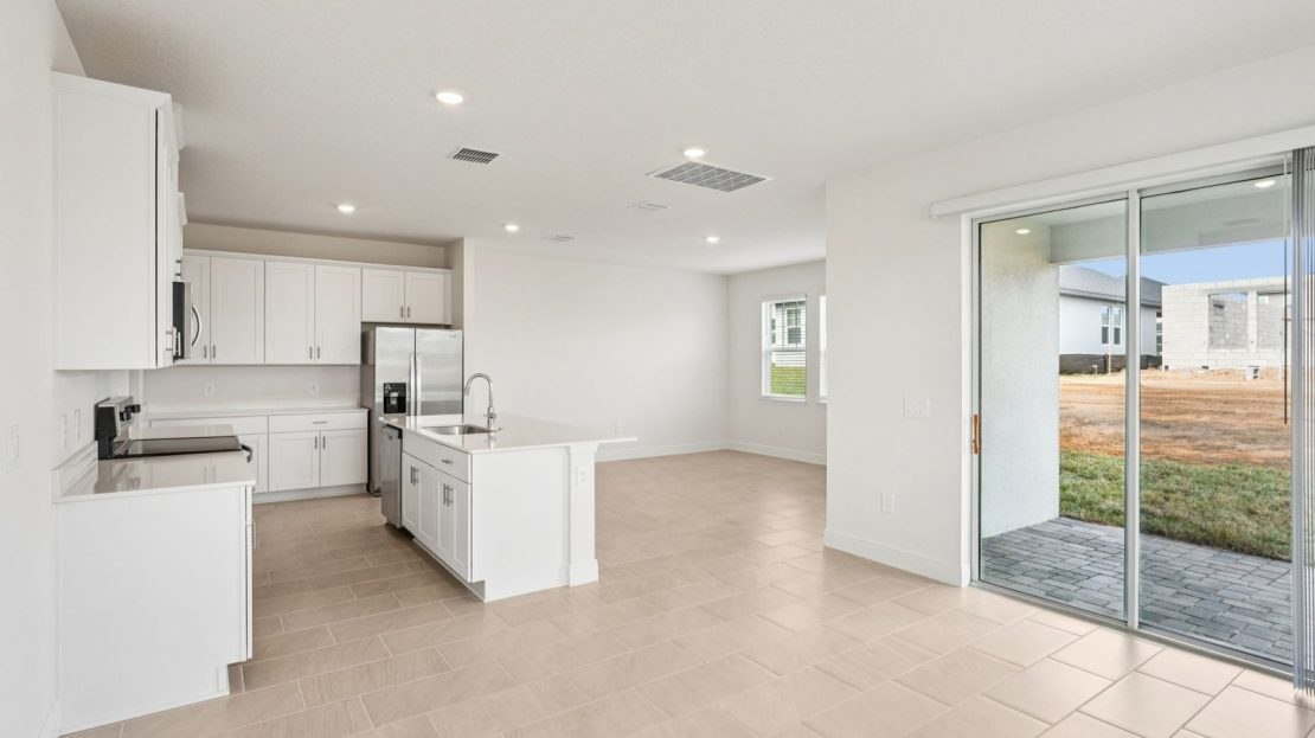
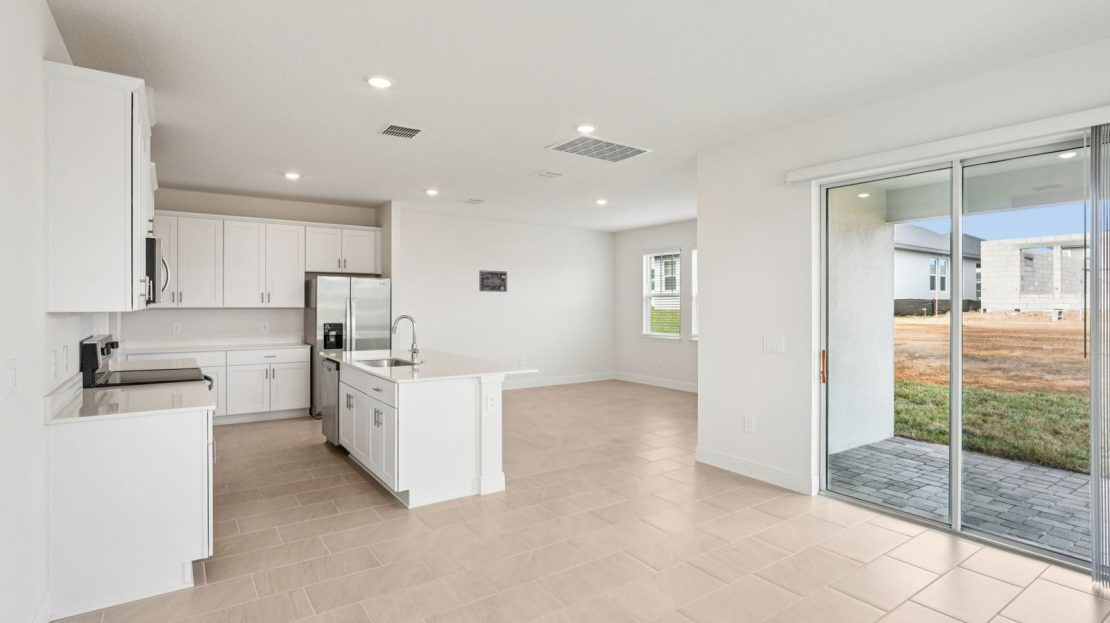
+ wall art [478,269,508,293]
